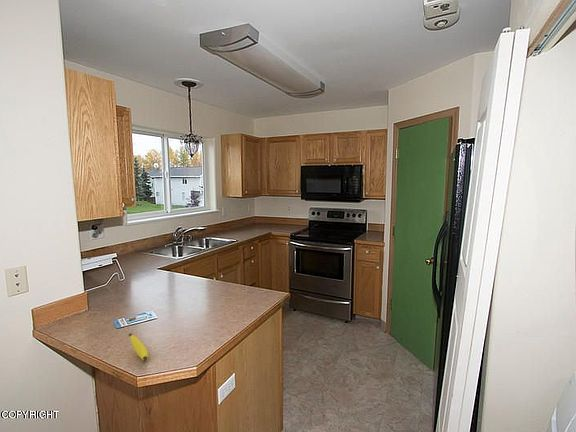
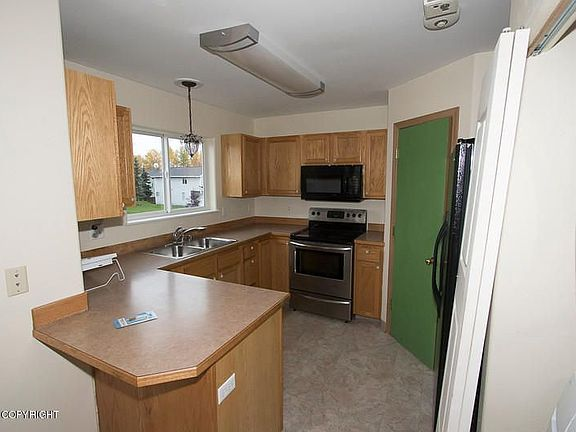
- banana [128,332,150,361]
